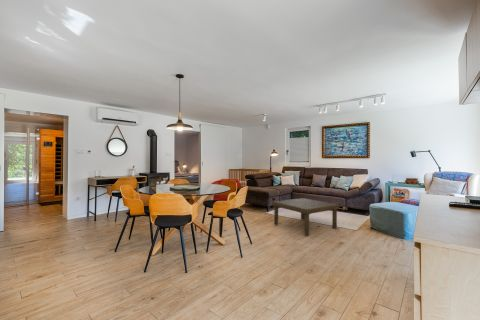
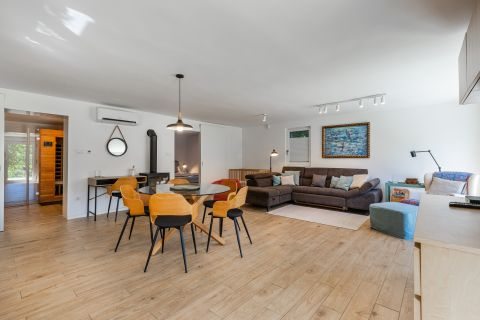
- coffee table [271,197,340,237]
